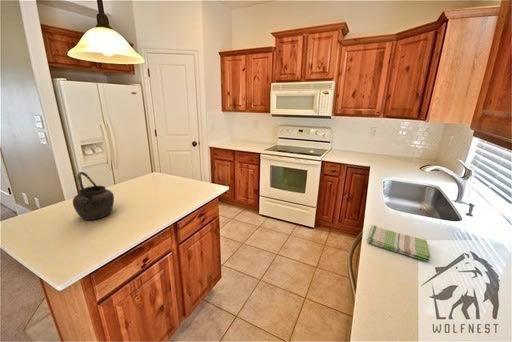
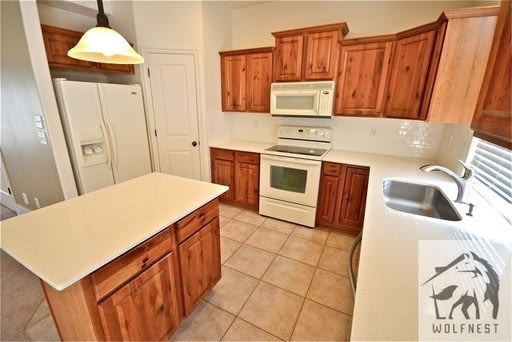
- kettle [72,171,115,221]
- dish towel [366,224,431,262]
